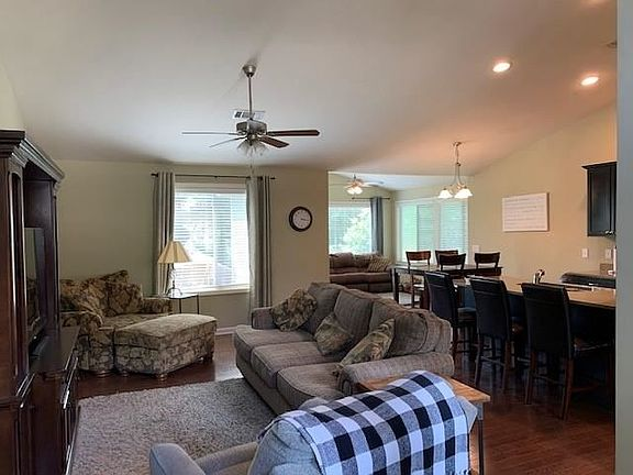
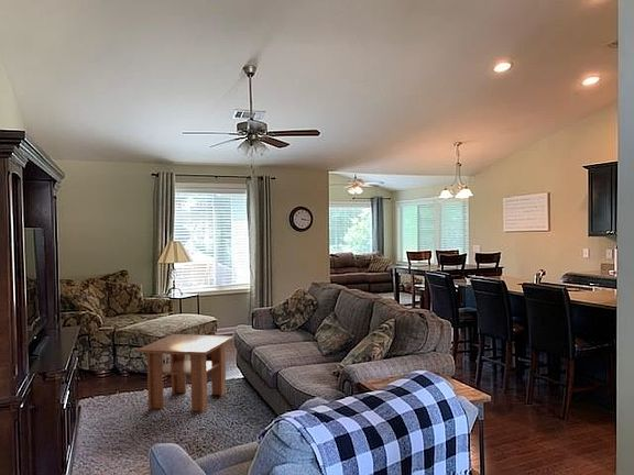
+ coffee table [135,333,234,413]
